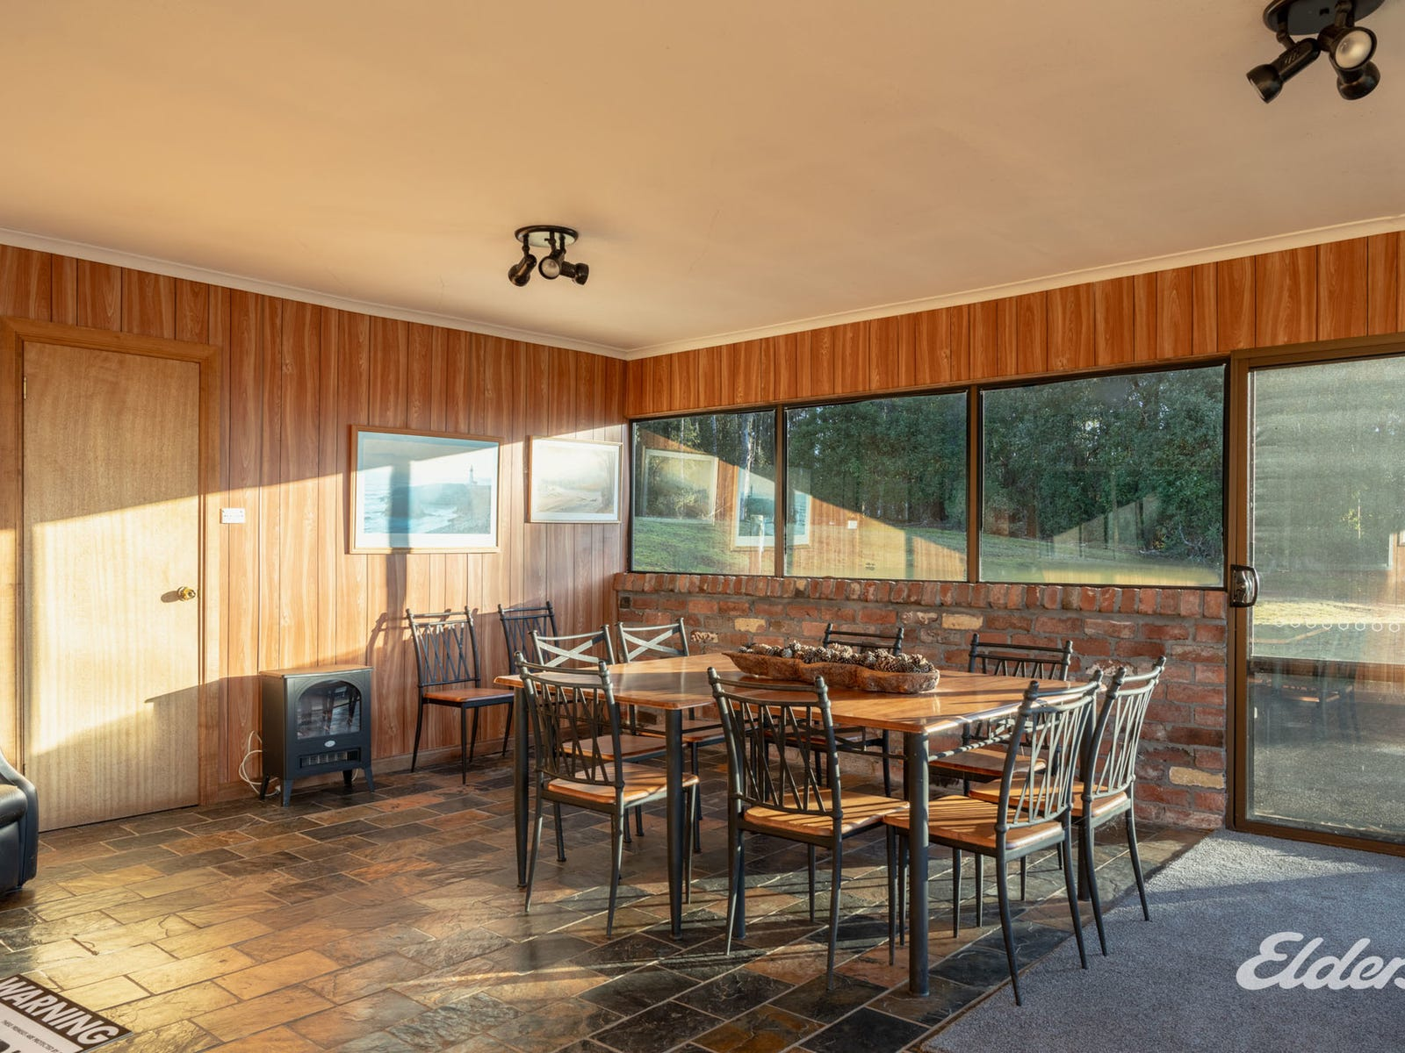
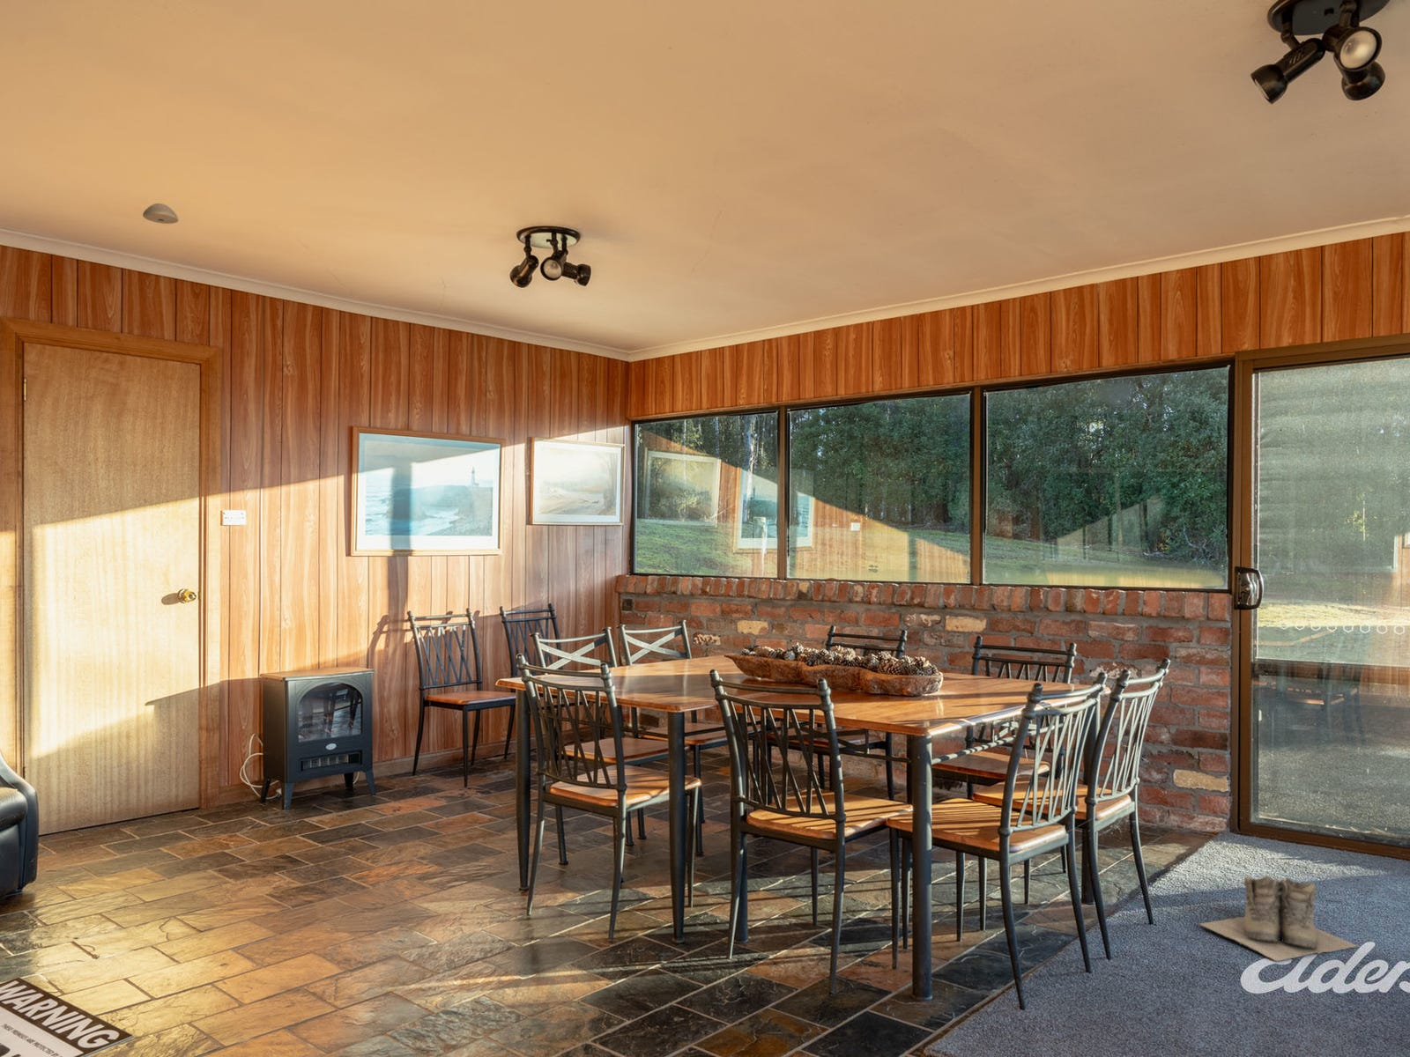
+ boots [1198,876,1360,962]
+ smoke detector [142,202,179,224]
